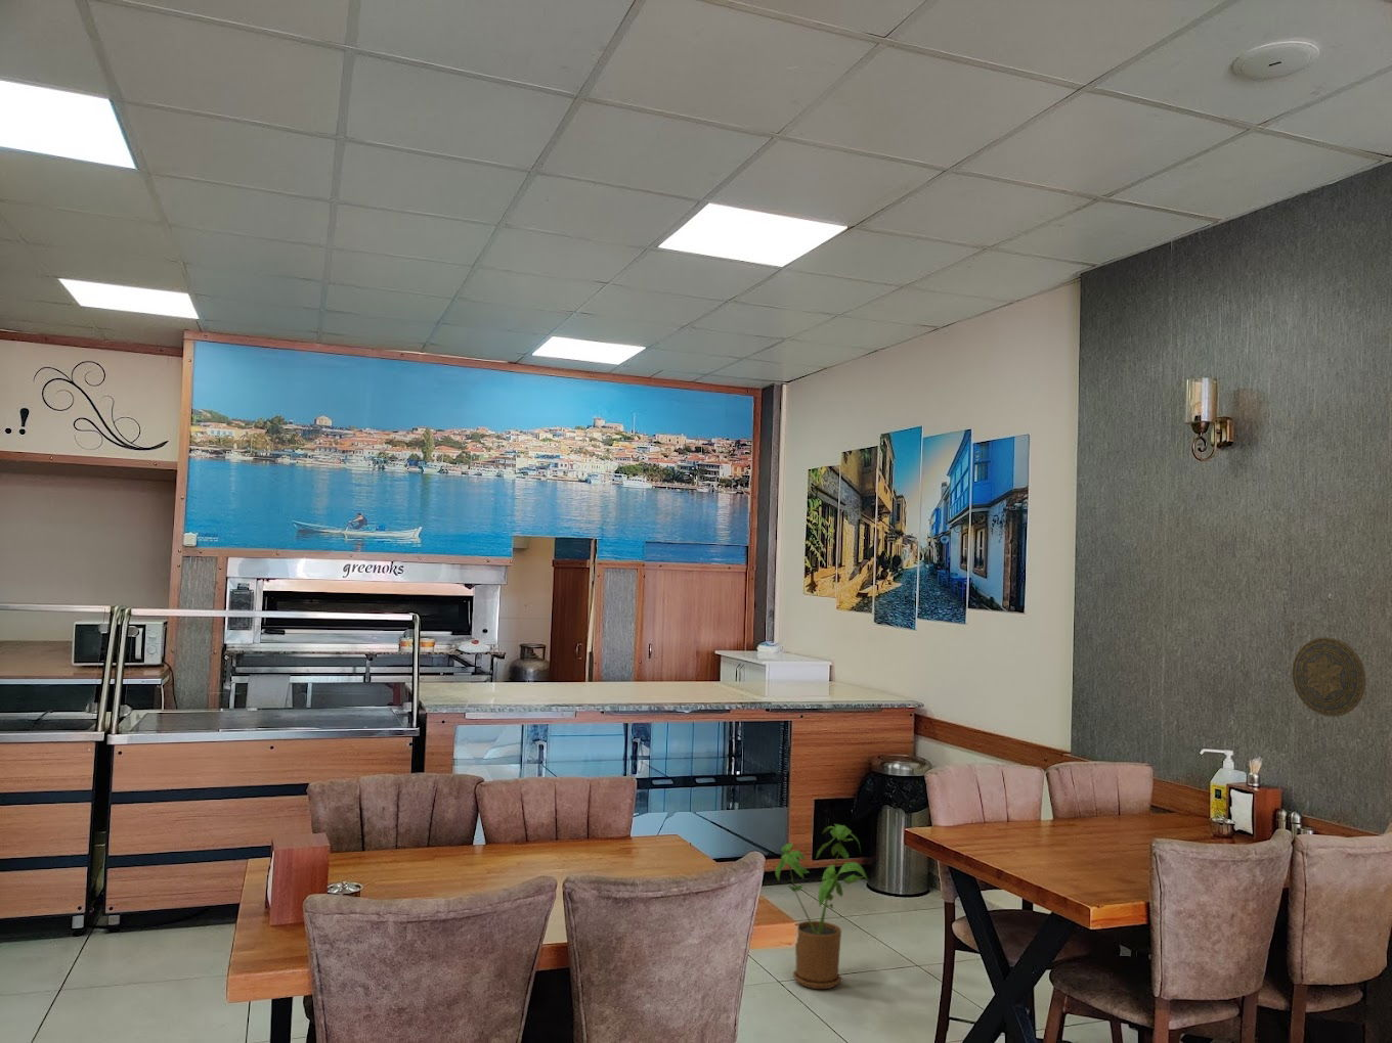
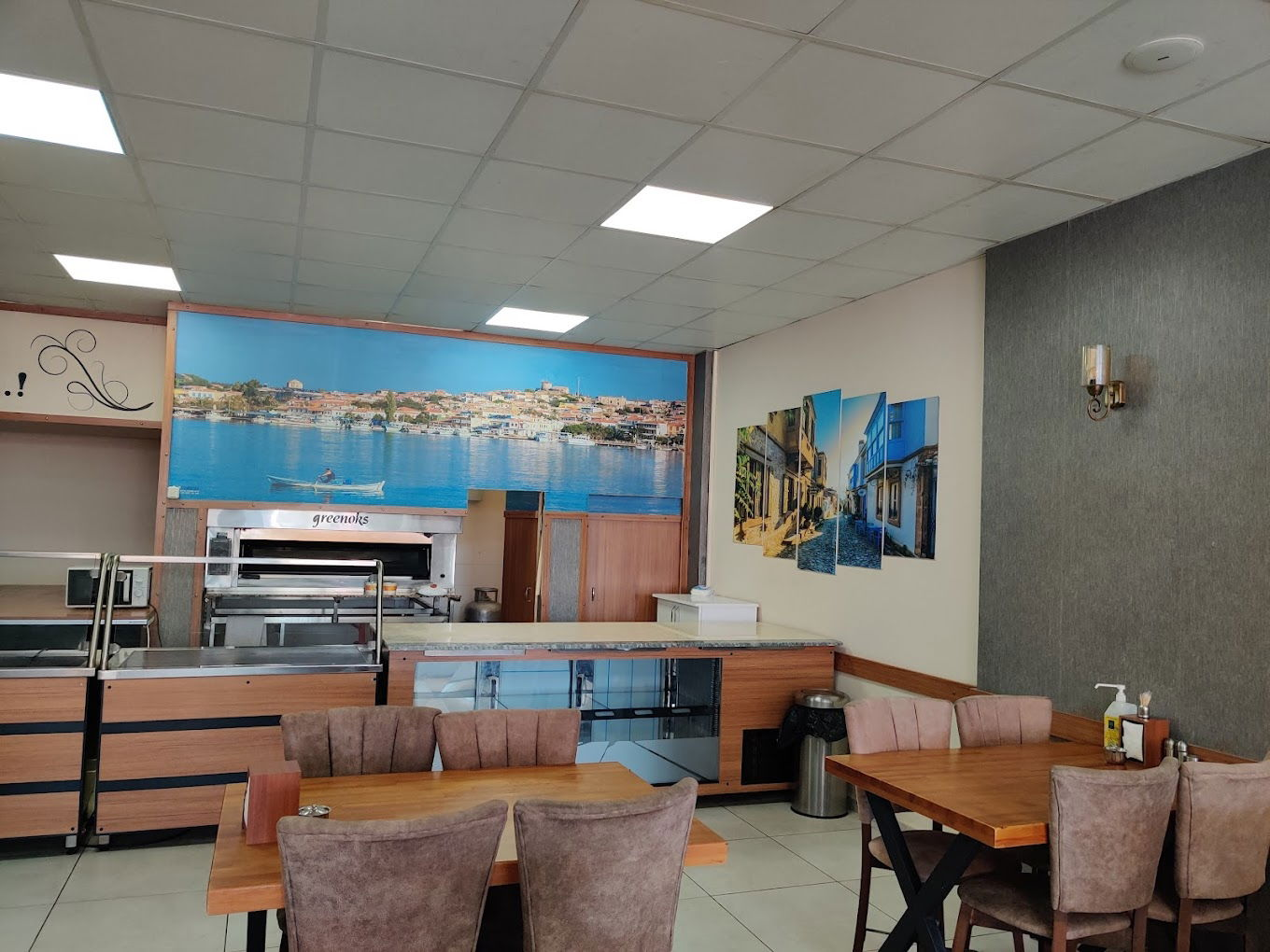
- decorative plate [1291,637,1368,718]
- house plant [775,823,869,989]
